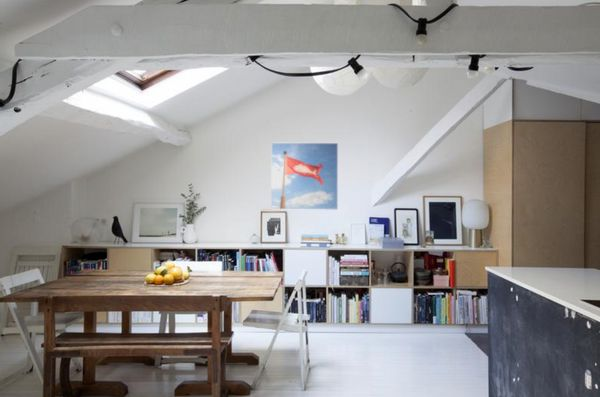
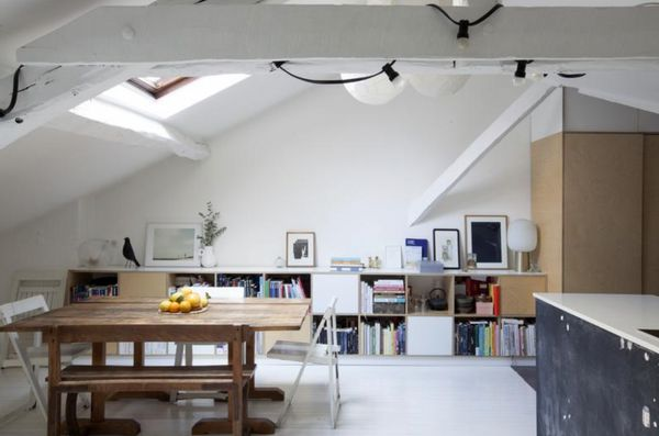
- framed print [270,142,339,211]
